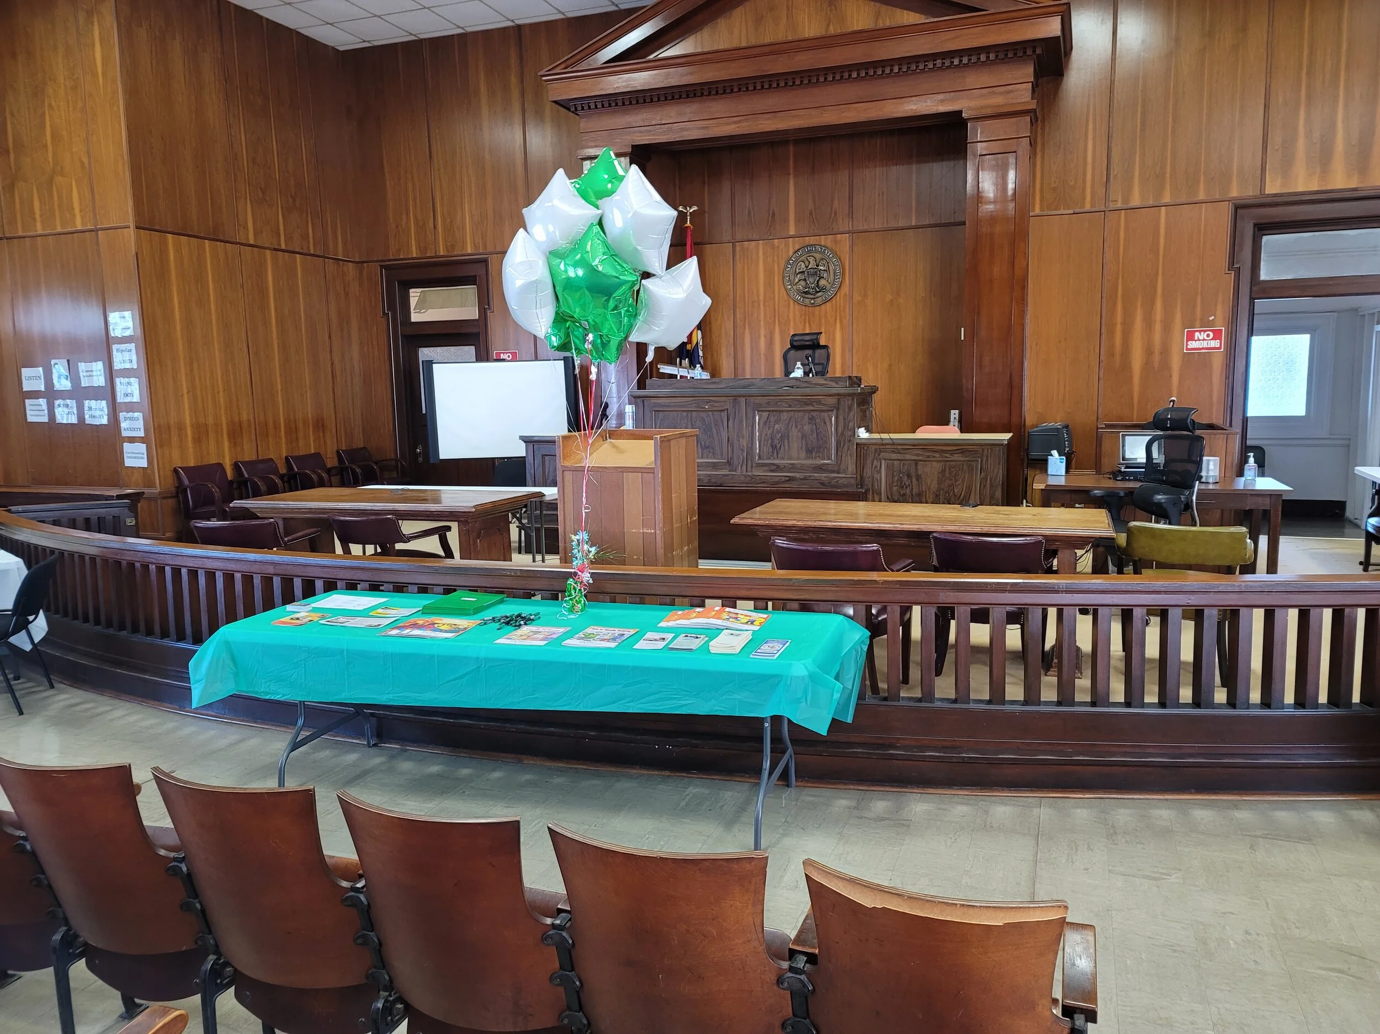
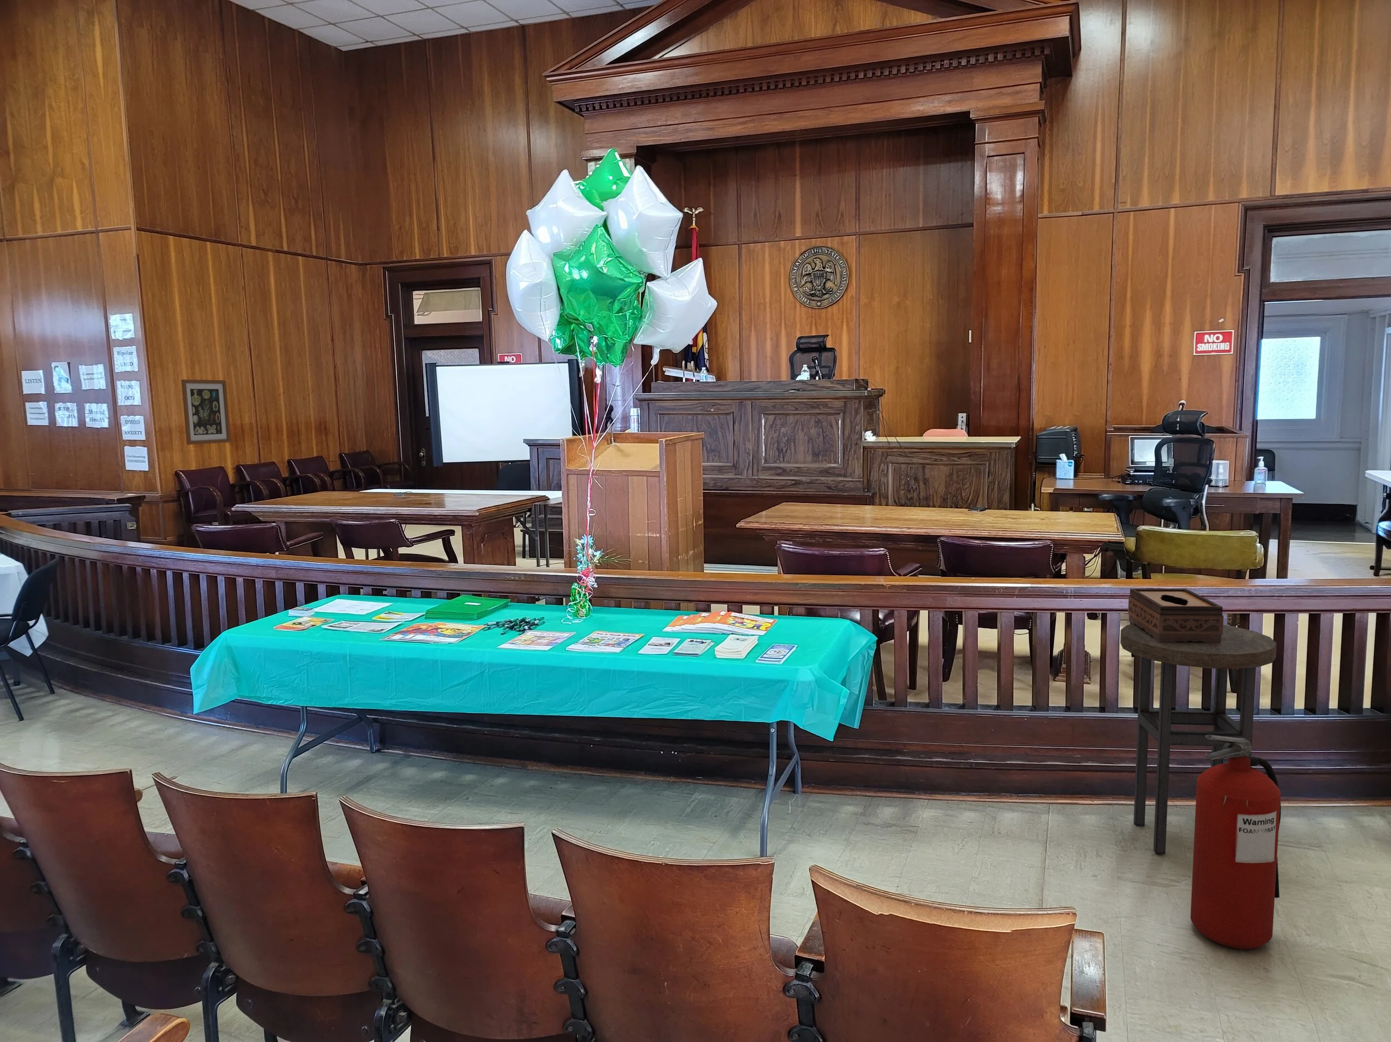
+ fire extinguisher [1189,734,1281,950]
+ side table [1120,624,1277,854]
+ wall art [181,379,231,445]
+ tissue box [1128,588,1225,642]
